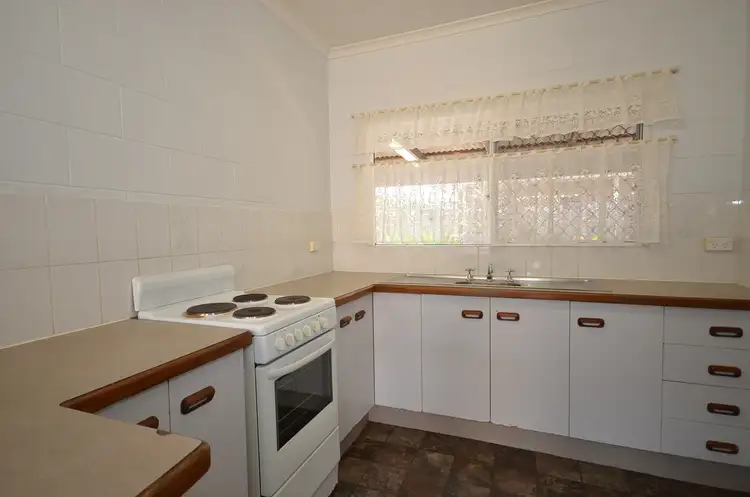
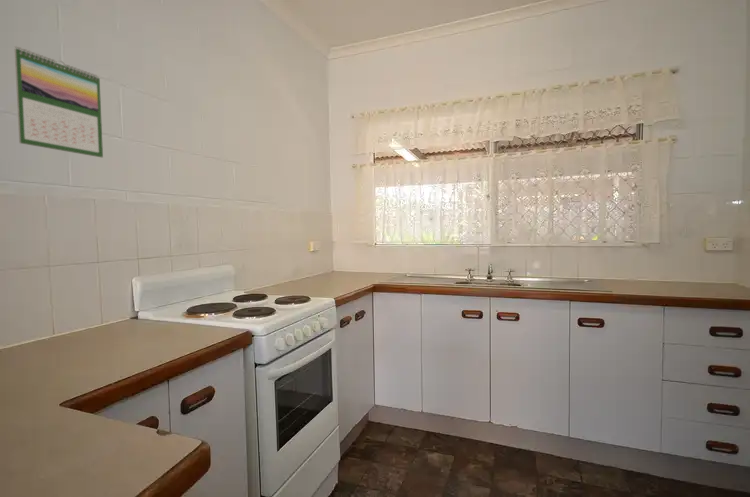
+ calendar [14,45,104,158]
